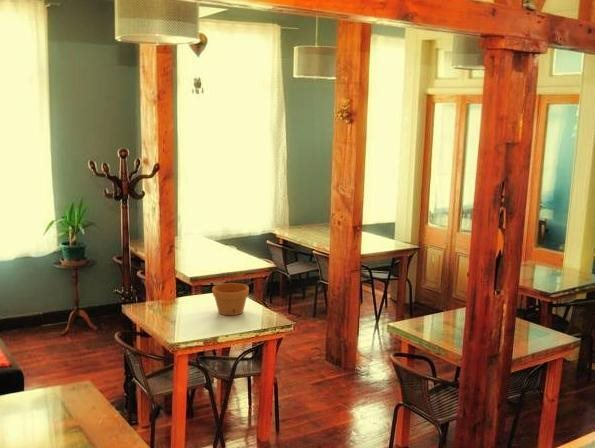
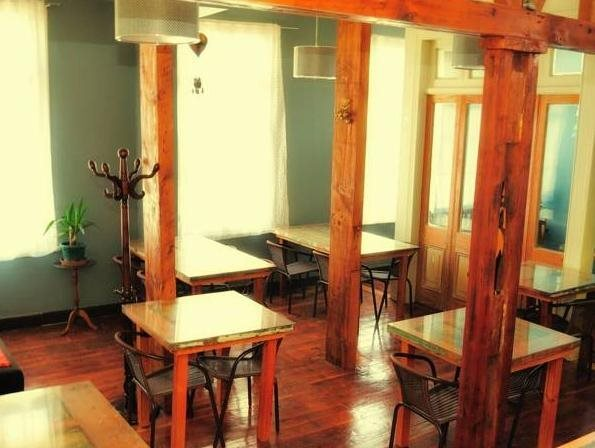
- flower pot [211,282,250,316]
